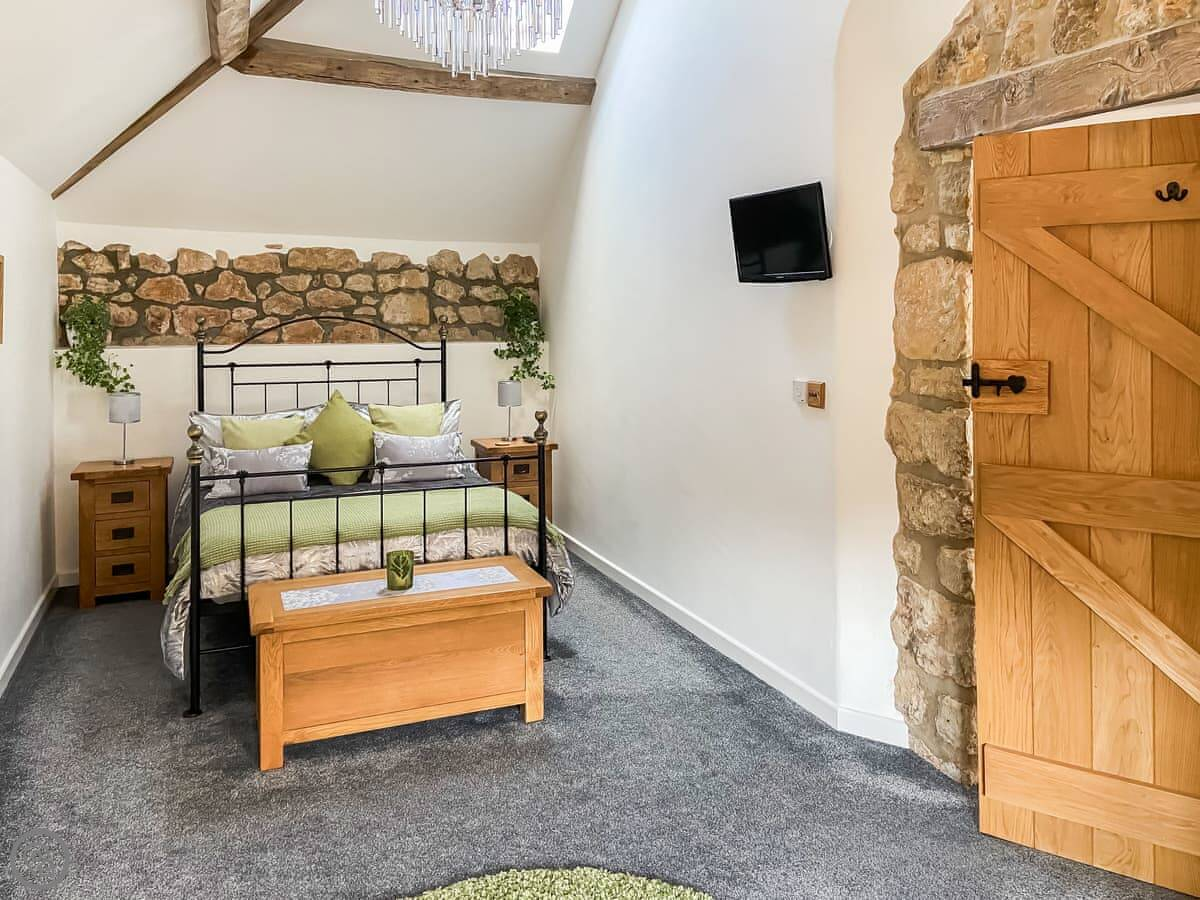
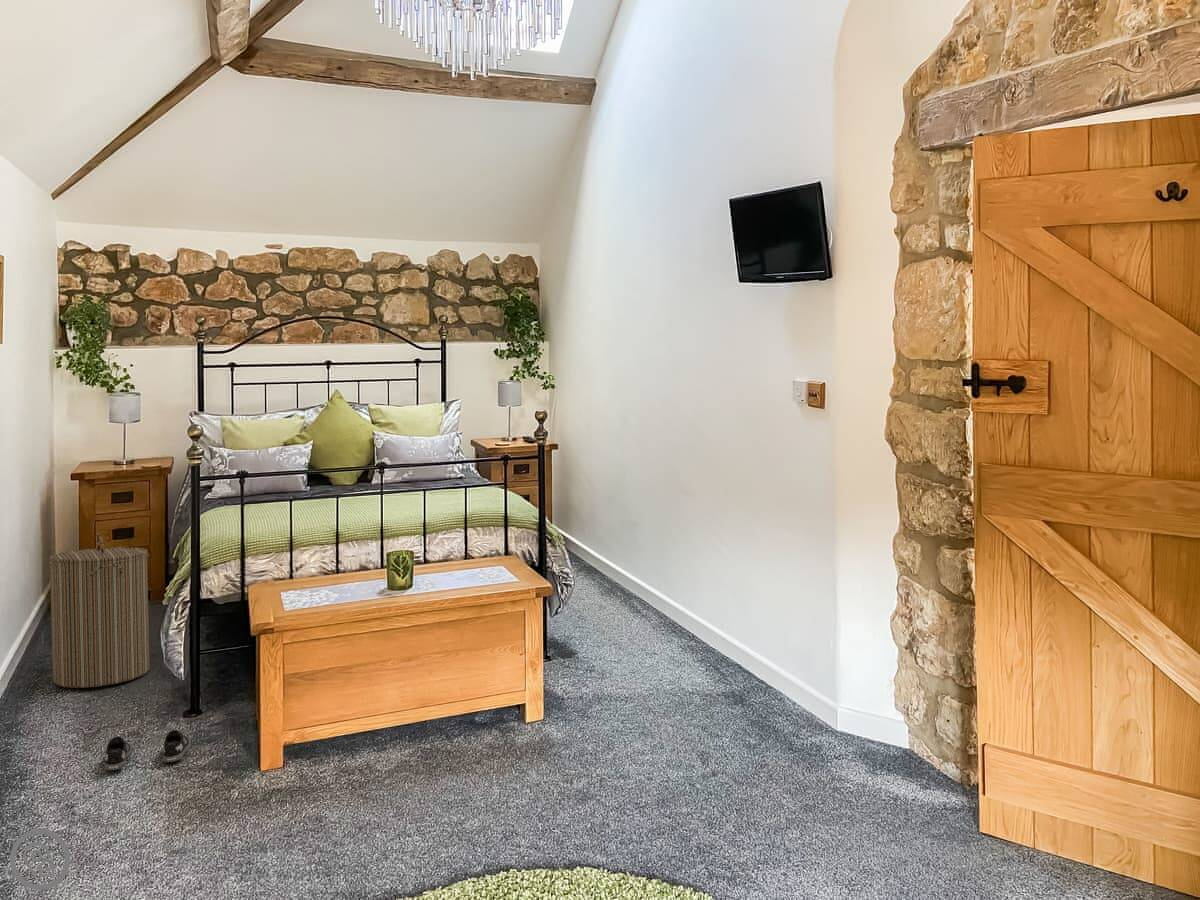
+ laundry hamper [48,532,150,689]
+ shoe [103,729,192,771]
